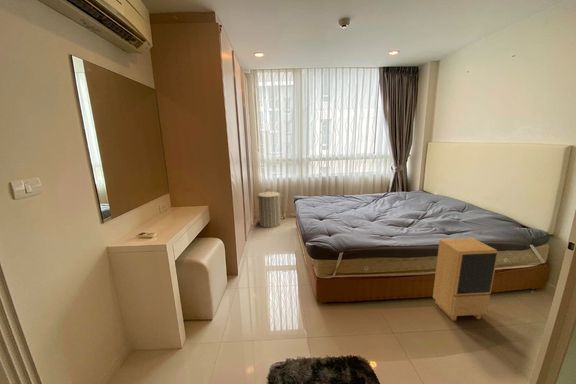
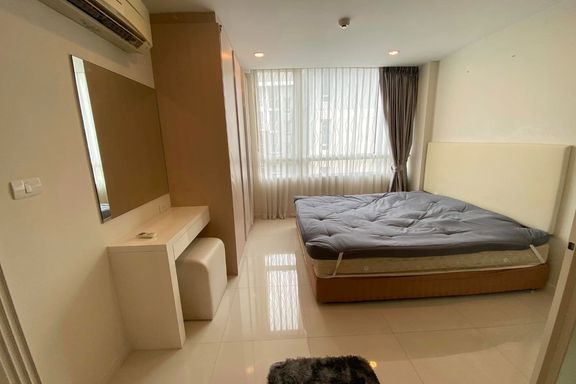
- speaker [432,237,499,321]
- laundry hamper [255,188,283,229]
